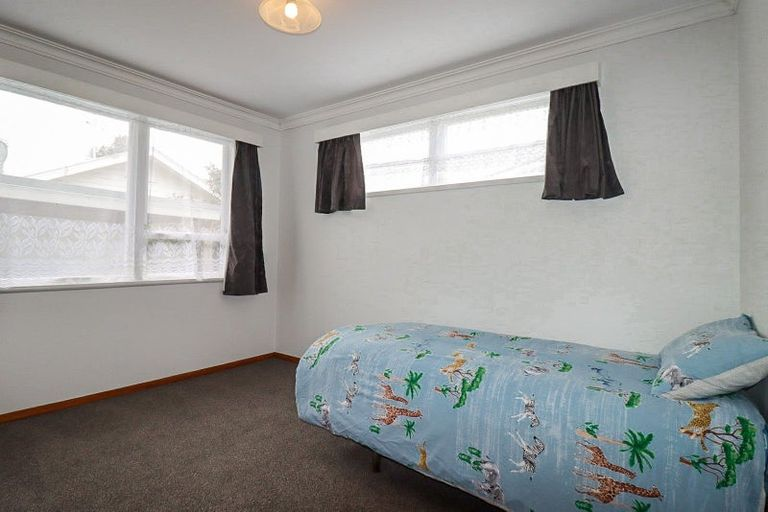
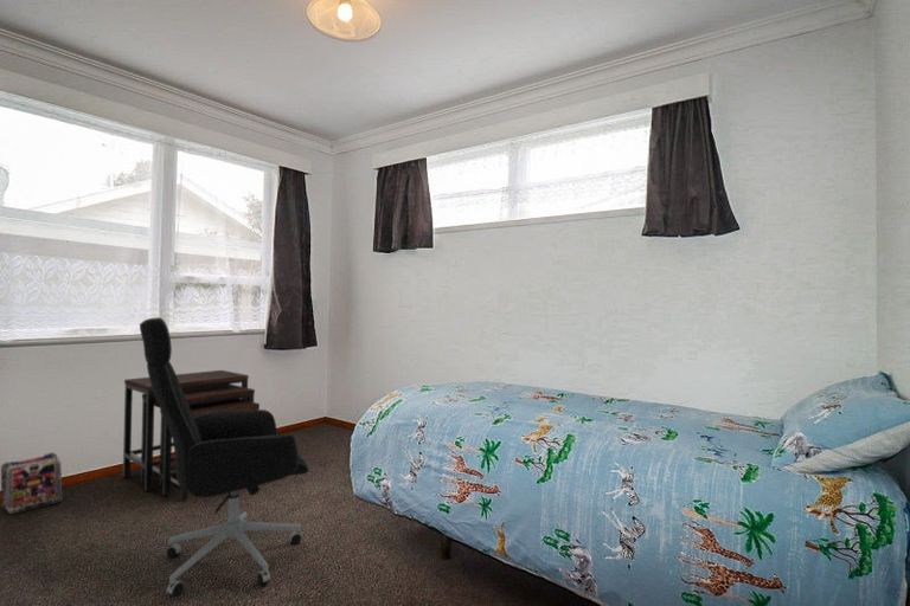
+ office chair [139,316,310,598]
+ toy box [0,452,63,515]
+ desk [122,369,261,502]
